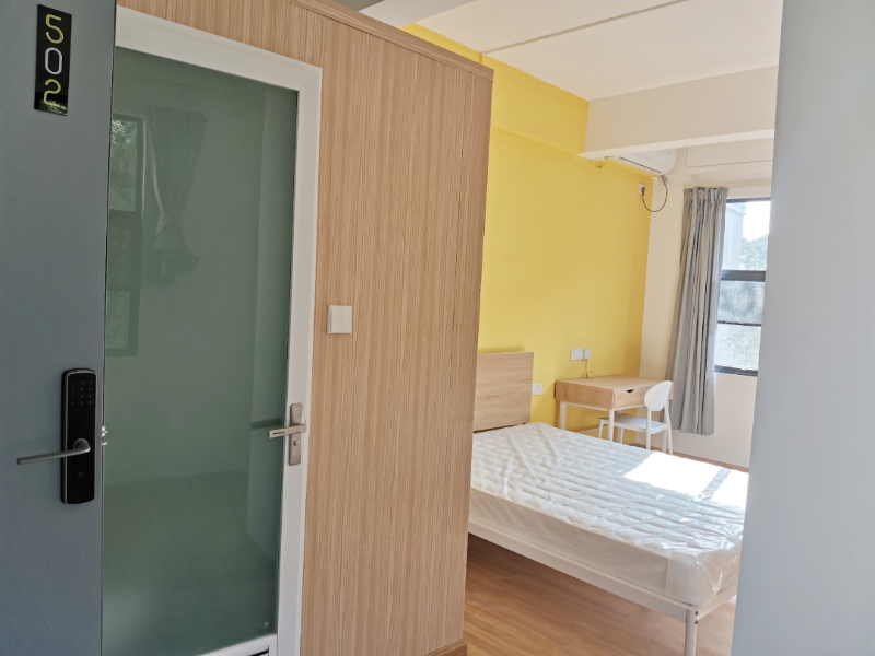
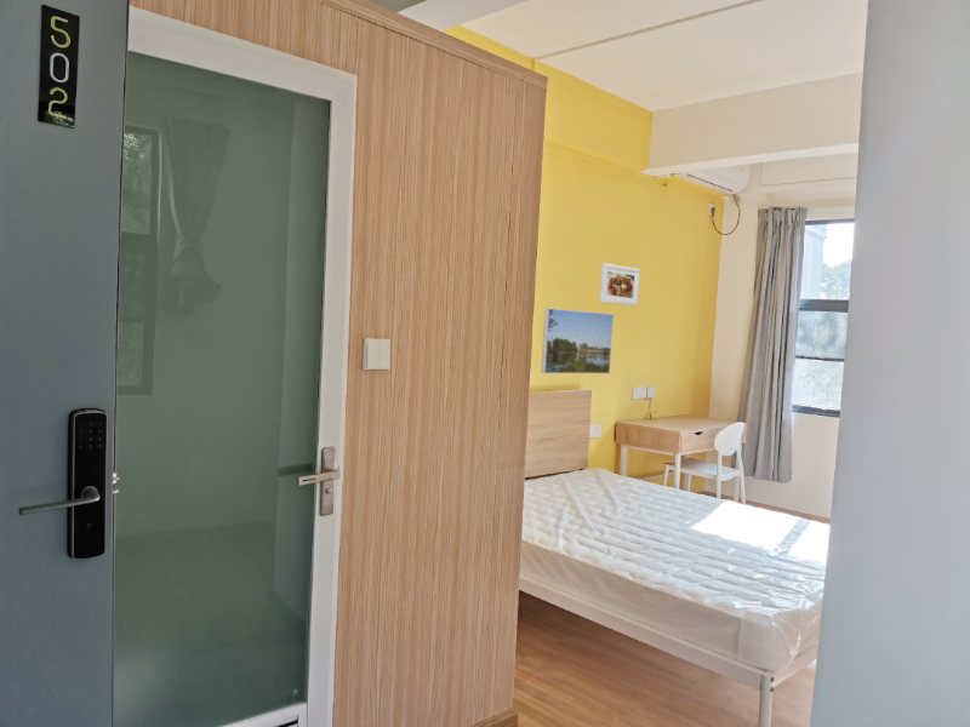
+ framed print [540,307,615,374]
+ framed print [598,262,641,307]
